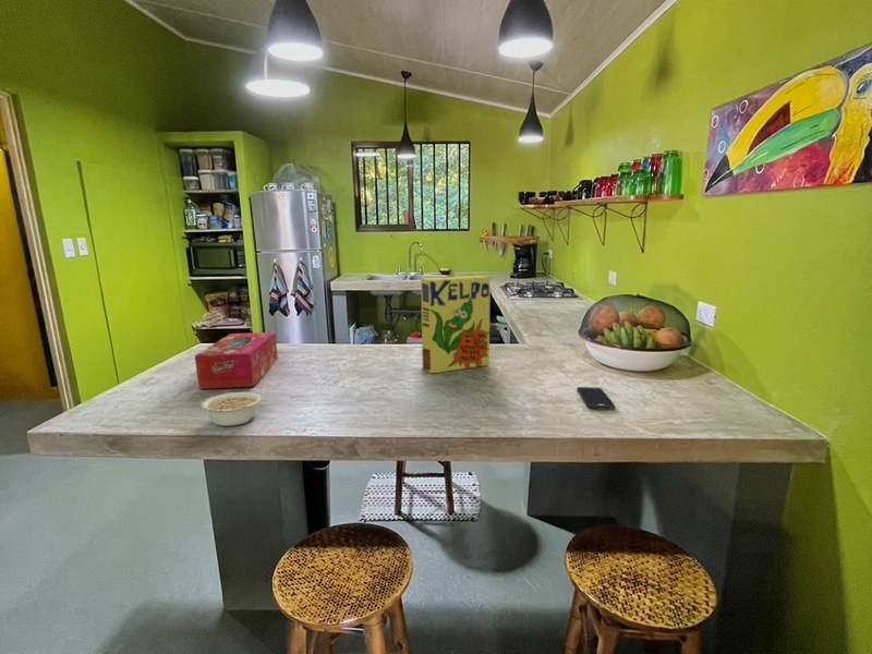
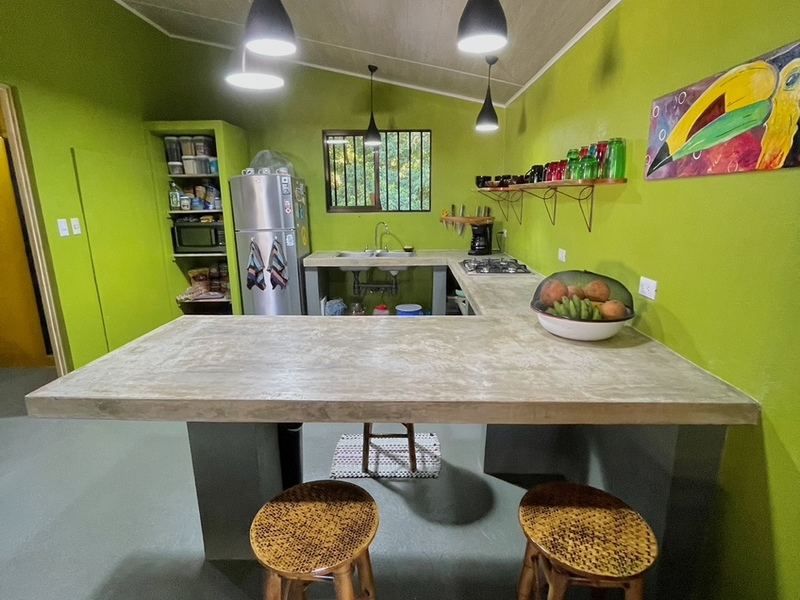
- tissue box [194,331,279,390]
- cereal box [420,275,492,375]
- smartphone [576,386,616,411]
- legume [201,391,263,427]
